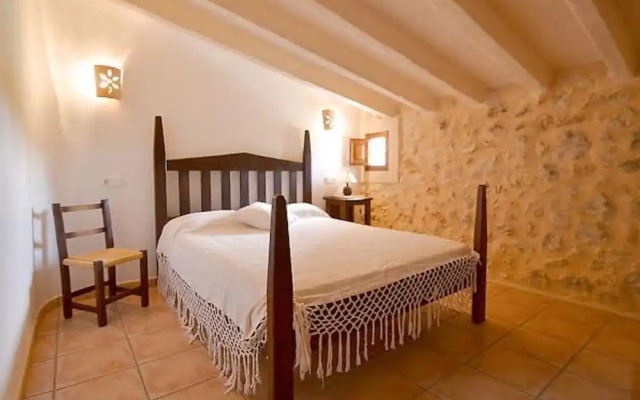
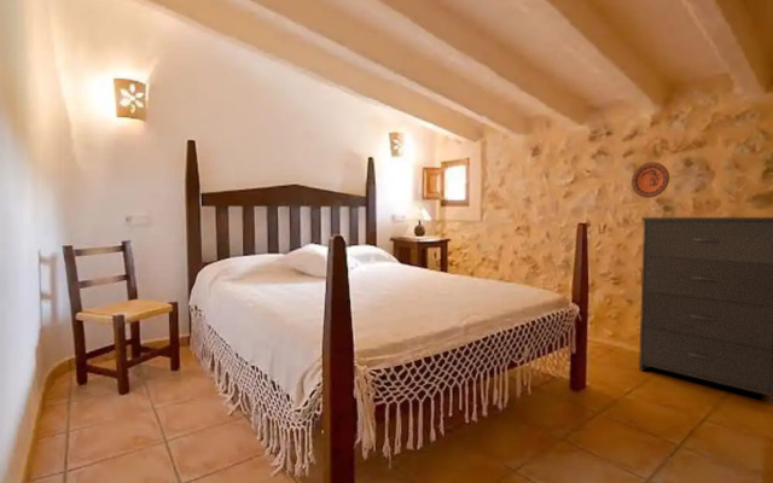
+ dresser [638,216,773,406]
+ decorative plate [630,161,670,199]
